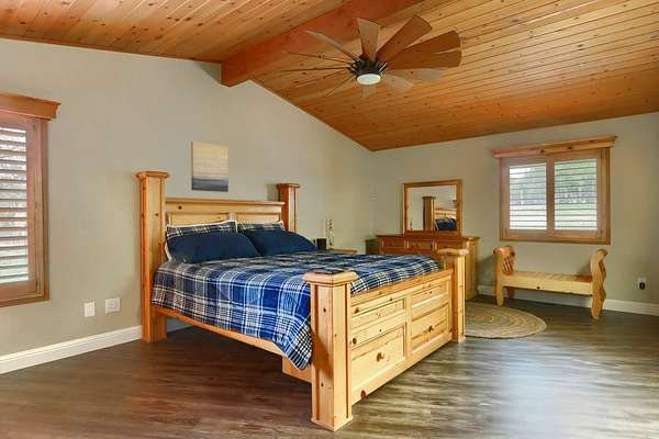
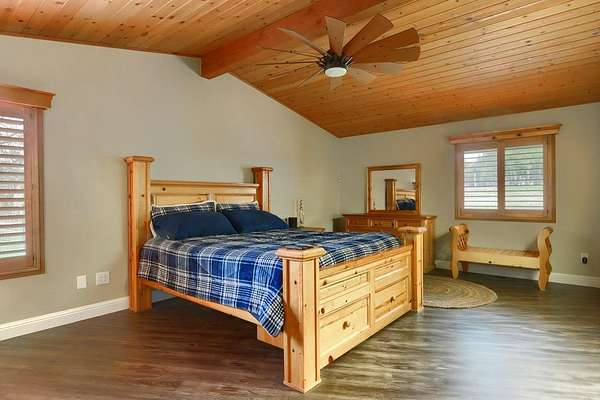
- wall art [190,140,230,193]
